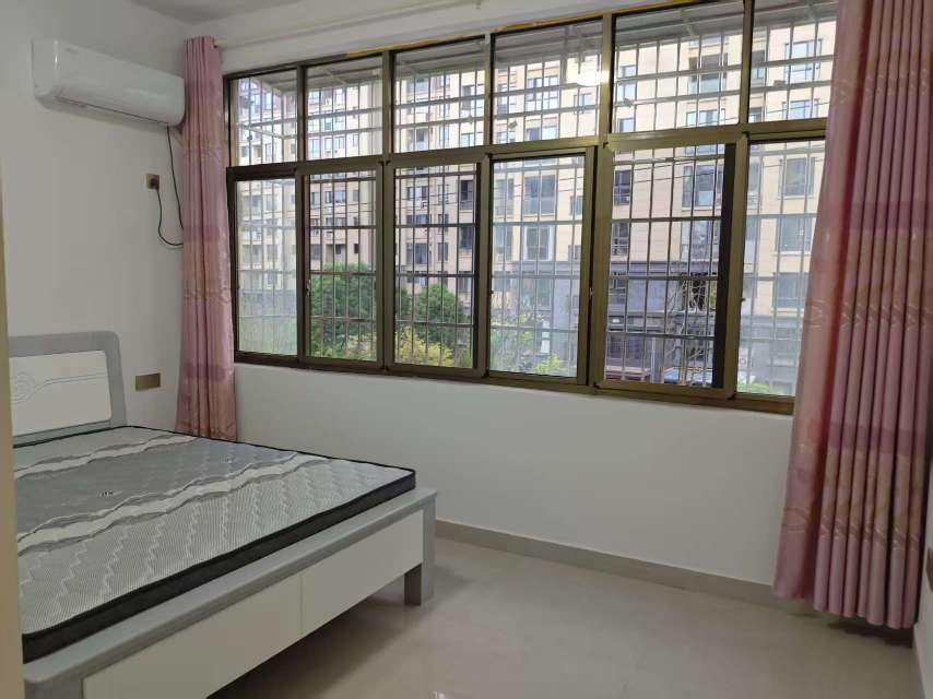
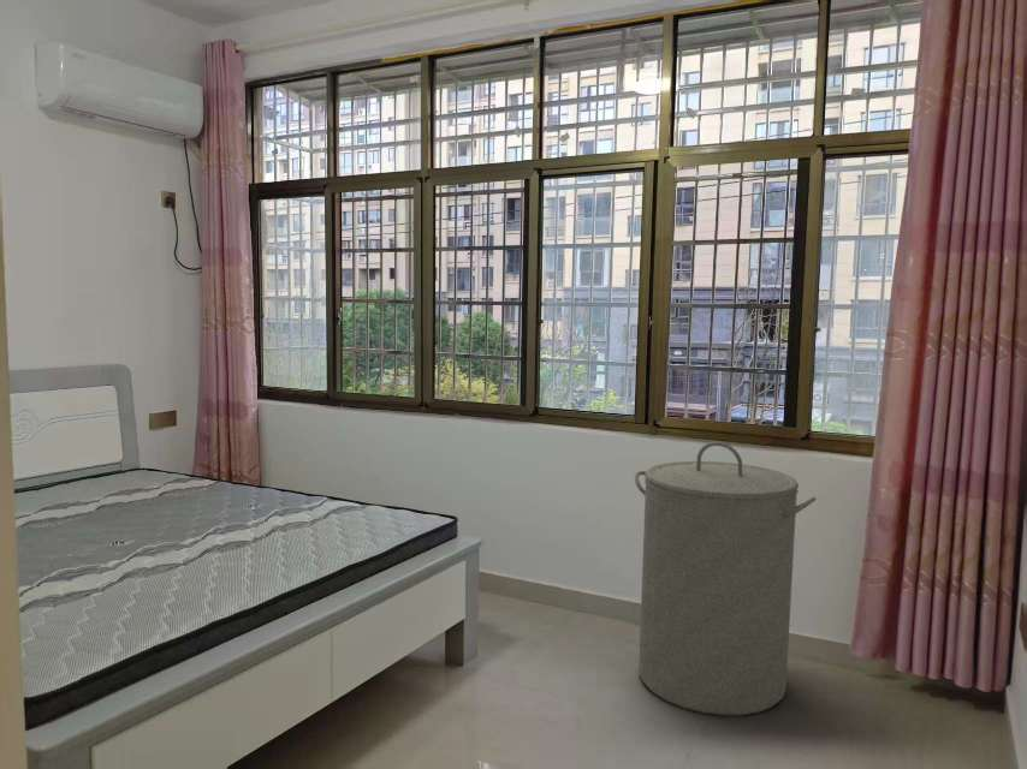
+ laundry hamper [634,440,818,716]
